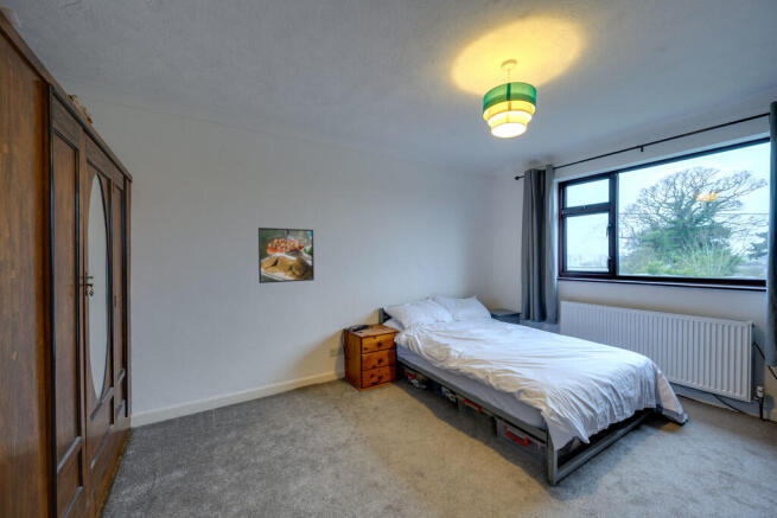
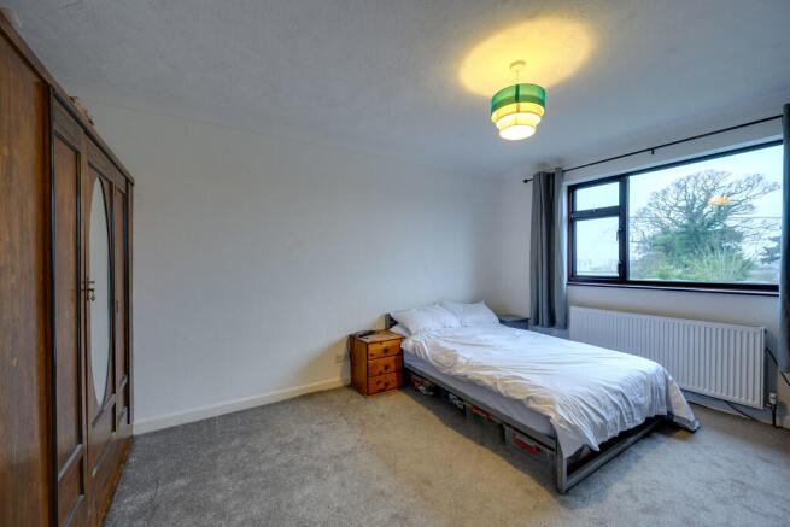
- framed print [257,226,316,284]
